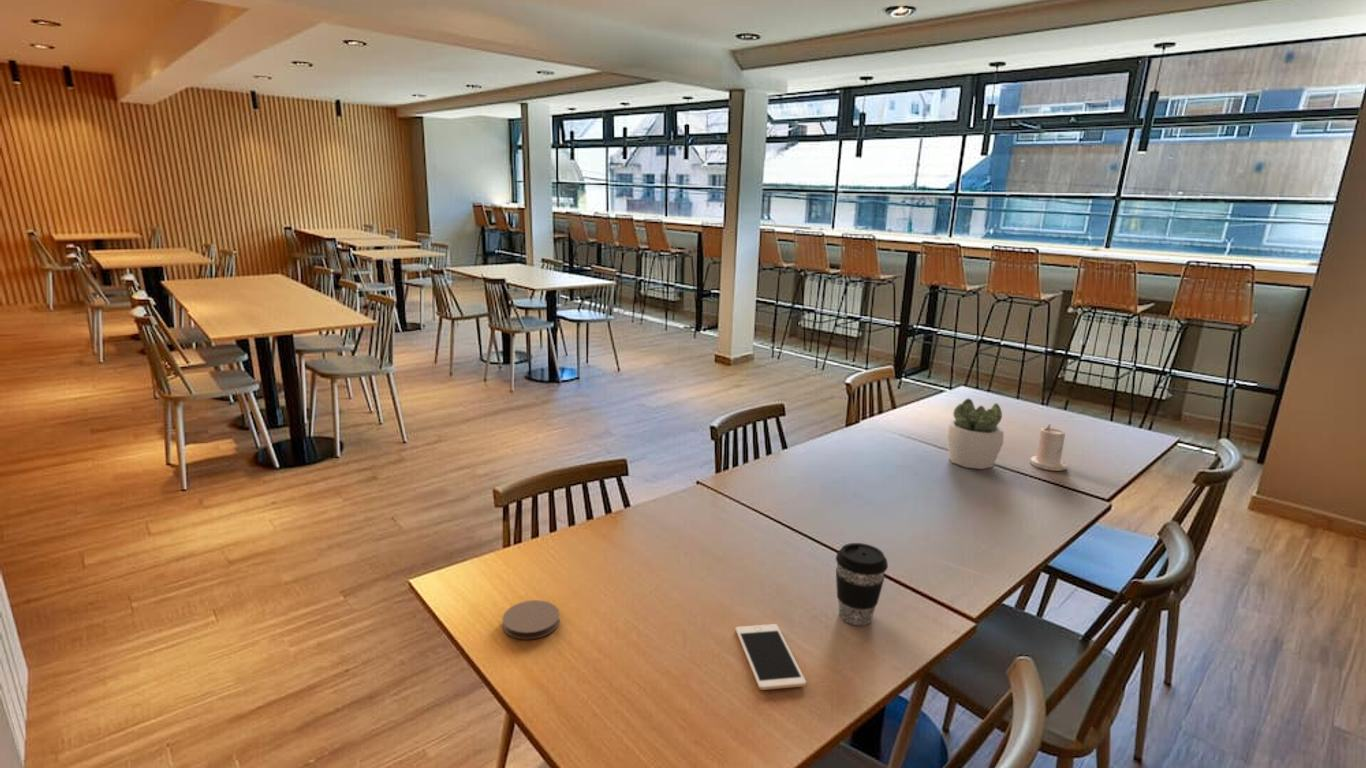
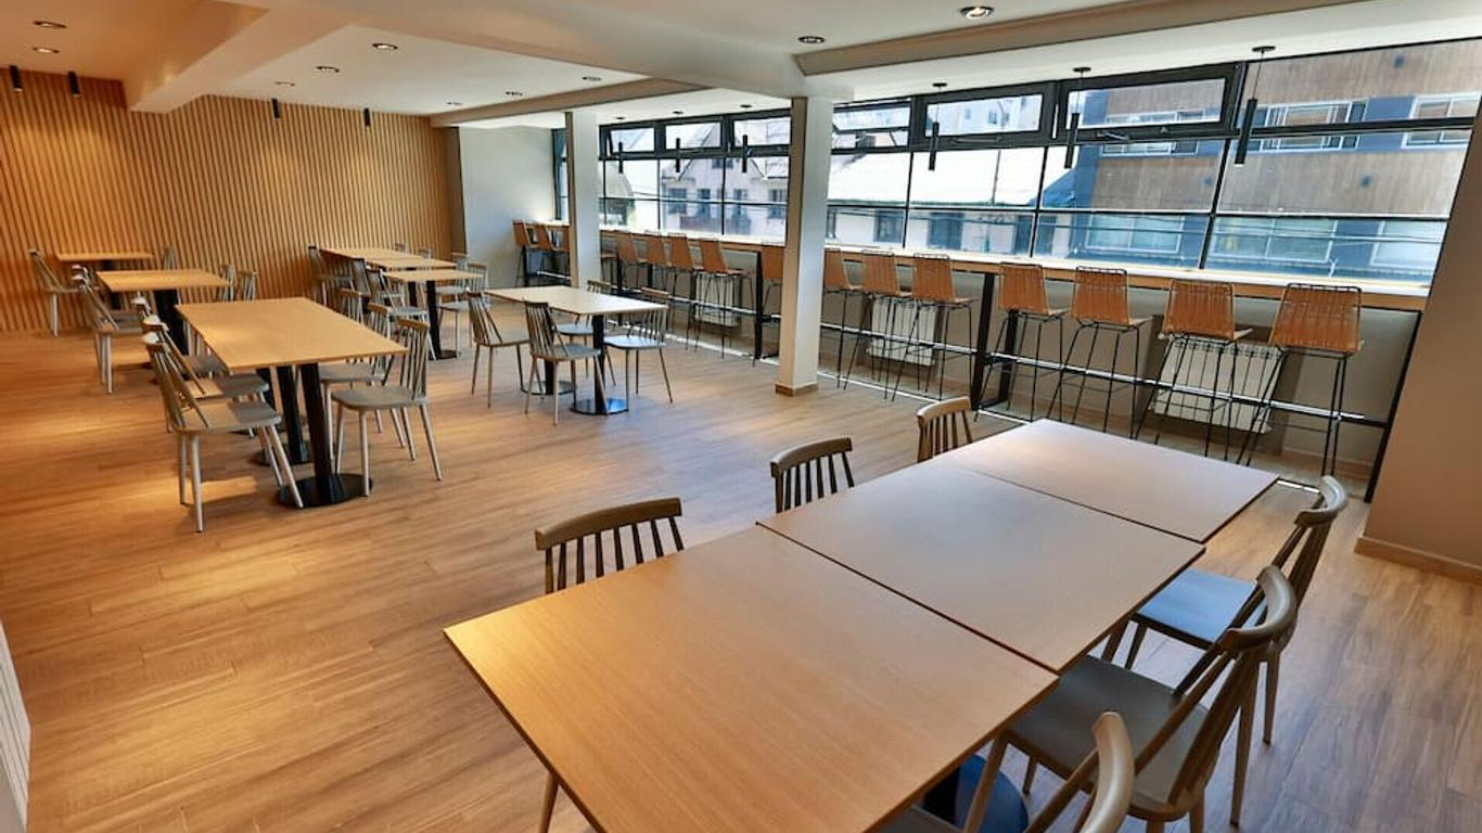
- cell phone [734,623,807,691]
- coffee cup [835,542,889,626]
- candle [1029,423,1067,472]
- succulent plant [945,397,1005,470]
- coaster [502,599,561,641]
